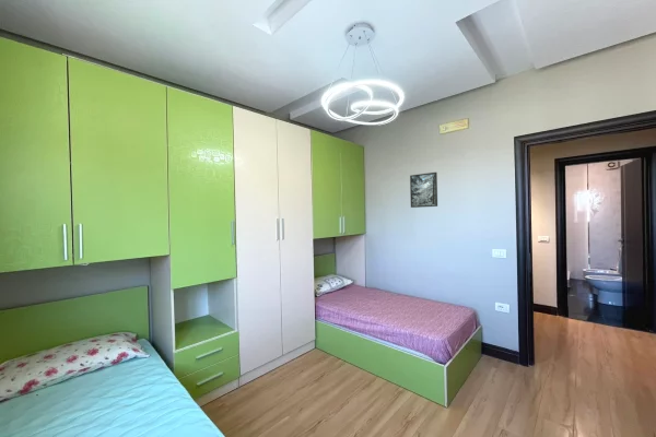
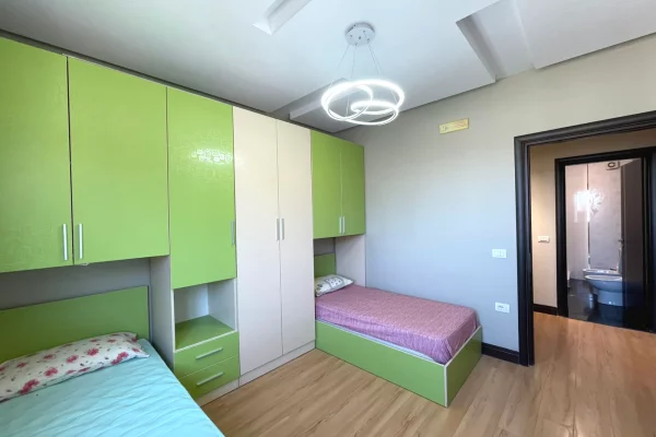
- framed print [409,172,438,209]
